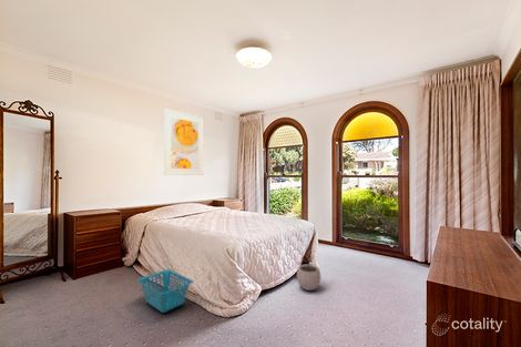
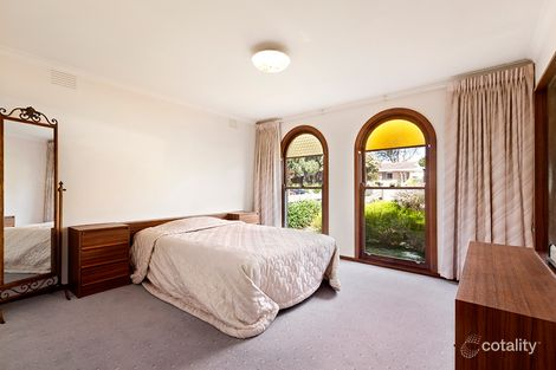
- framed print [163,108,205,176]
- laundry basket [136,268,194,314]
- plant pot [296,261,321,292]
